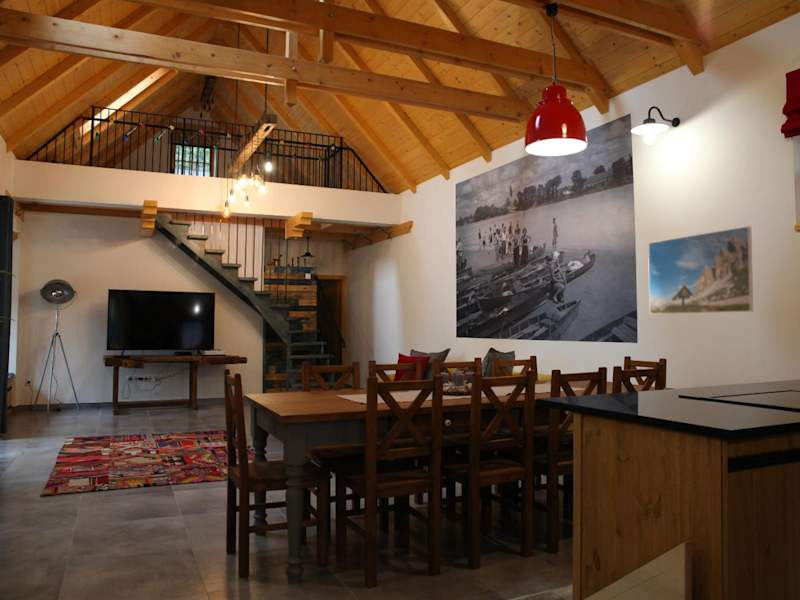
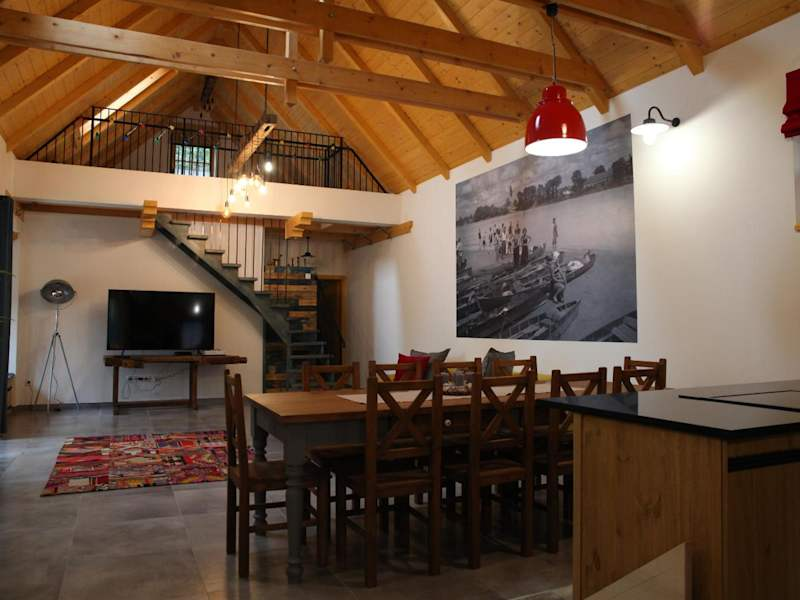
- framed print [647,225,754,315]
